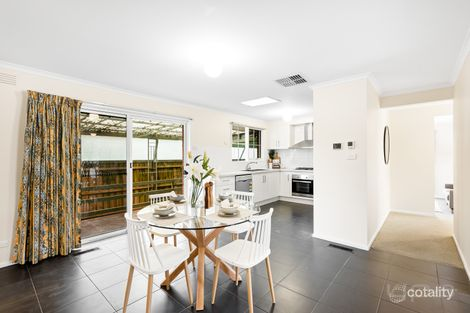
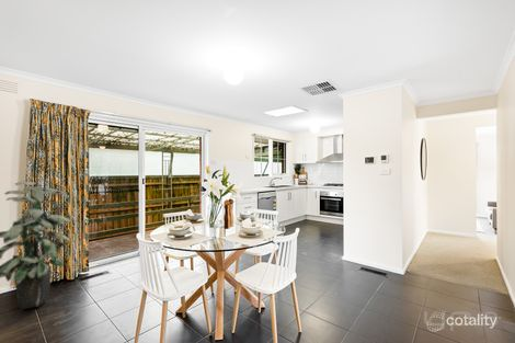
+ indoor plant [0,181,72,310]
